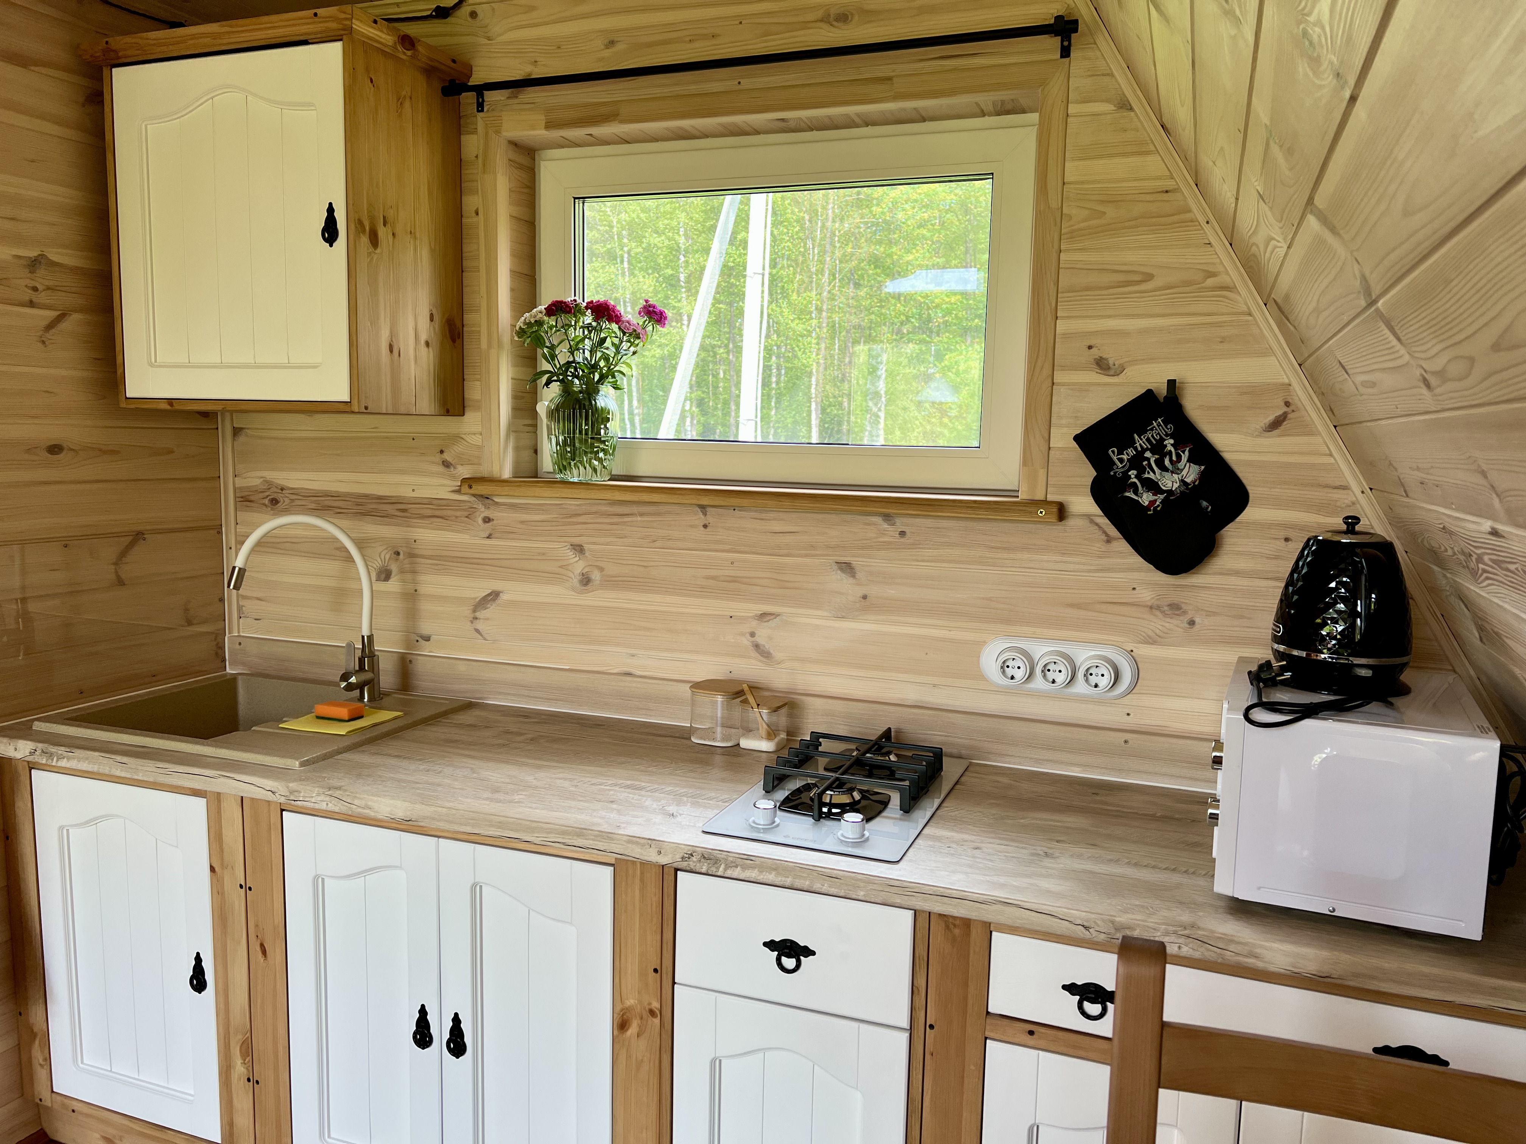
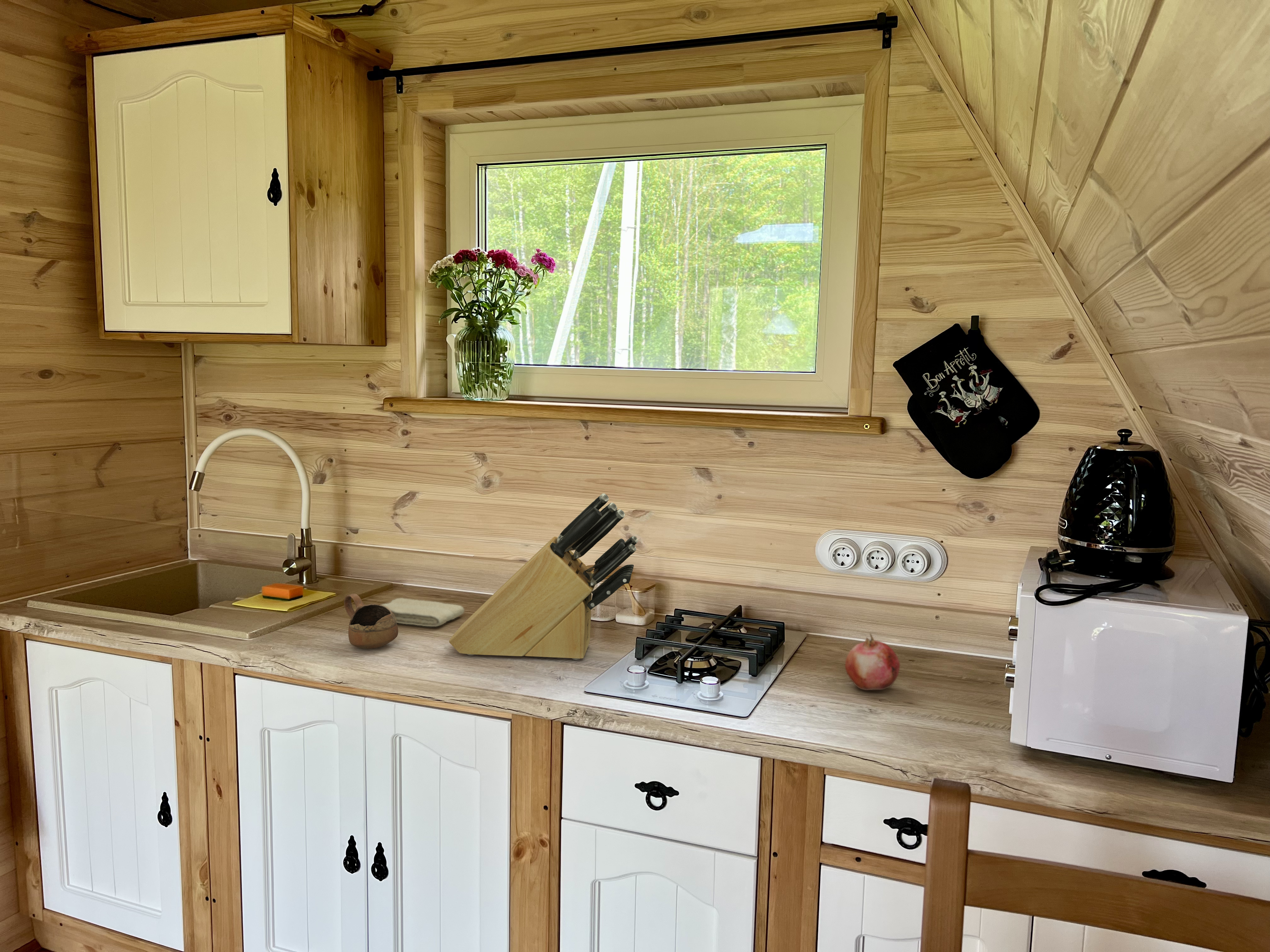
+ fruit [845,633,900,690]
+ washcloth [380,598,465,627]
+ knife block [449,493,638,660]
+ cup [344,593,398,649]
